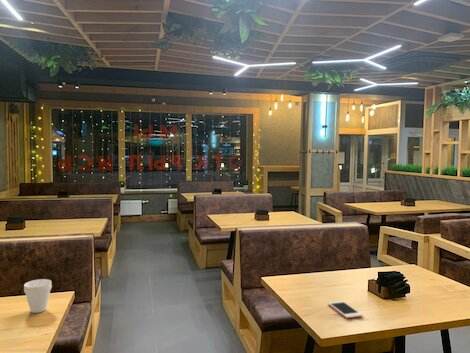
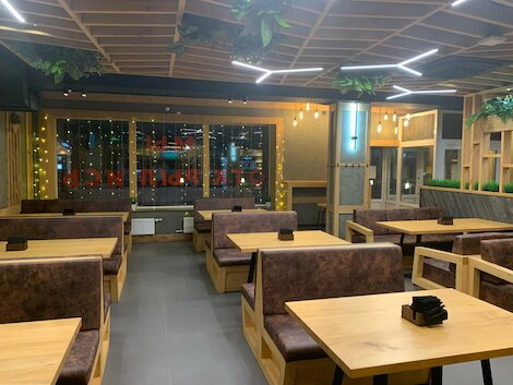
- cell phone [327,300,363,319]
- cup [23,278,53,314]
